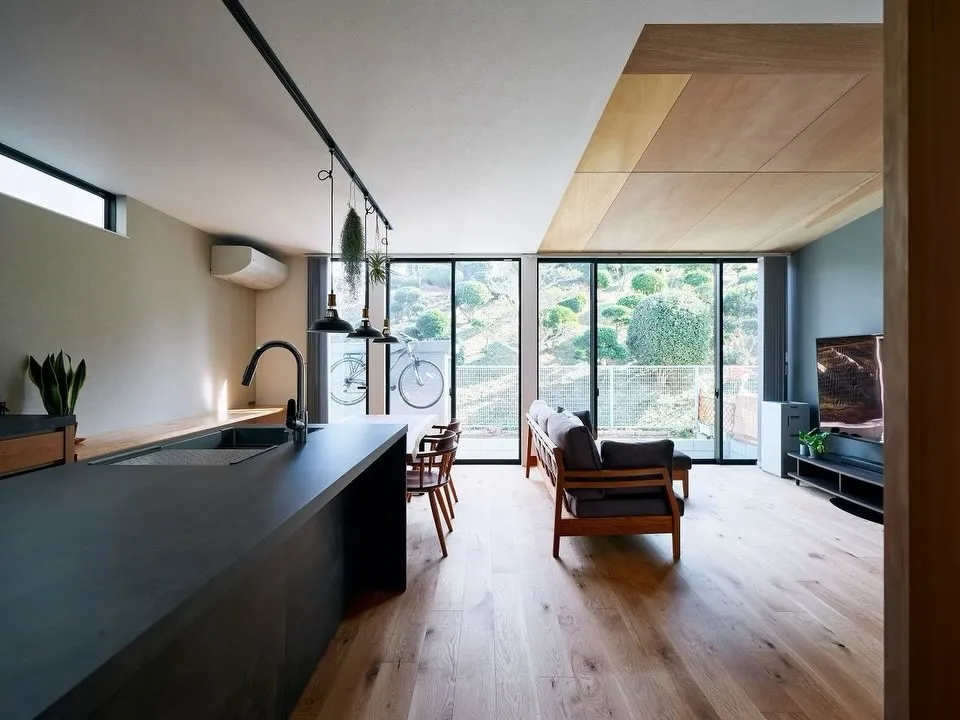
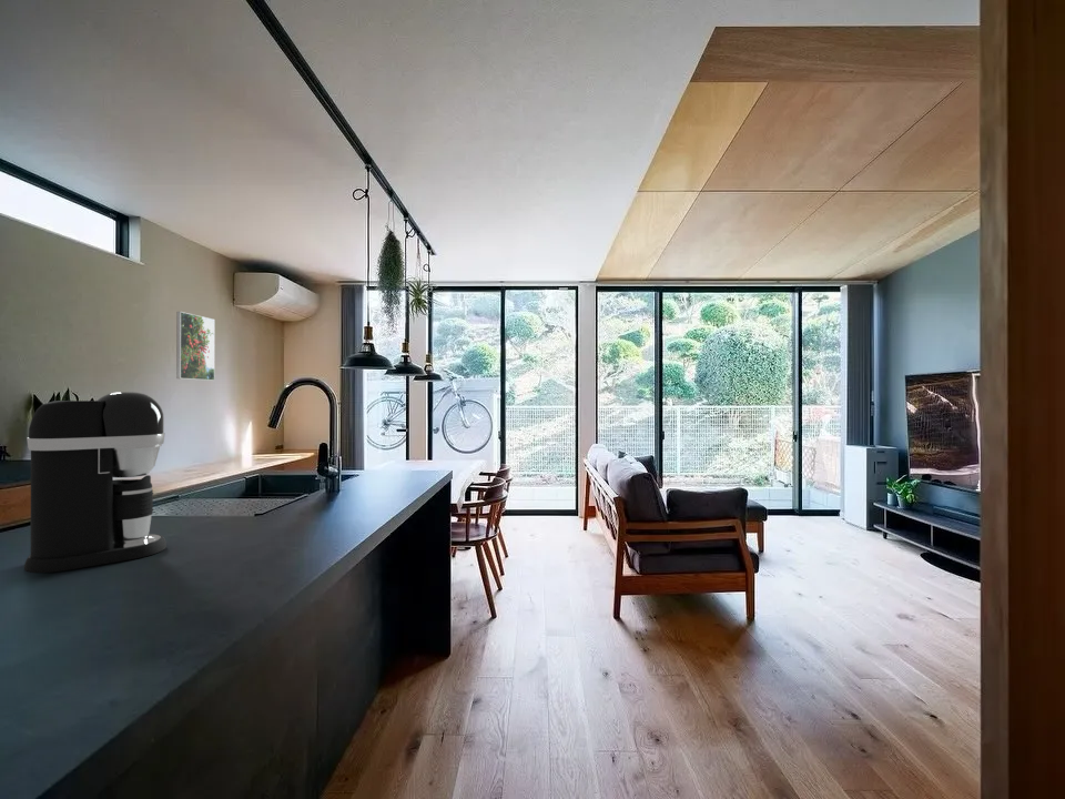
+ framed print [175,311,216,382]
+ coffee maker [23,391,168,574]
